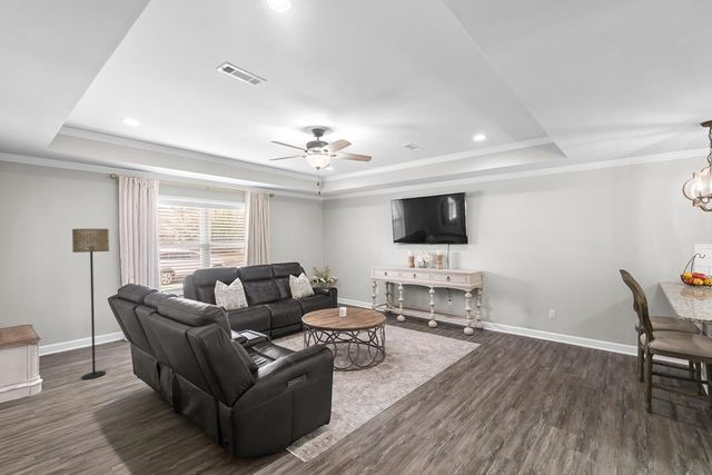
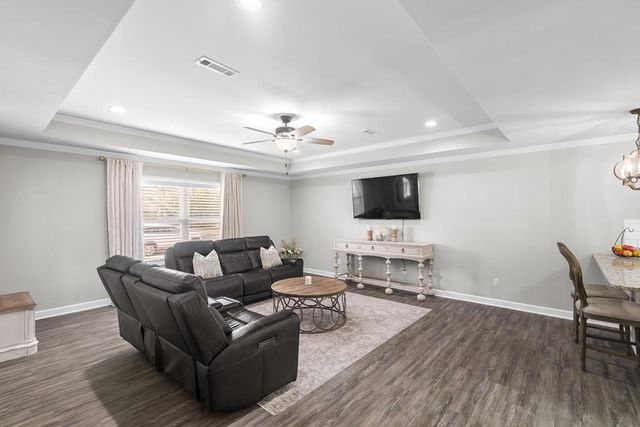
- floor lamp [71,228,110,380]
